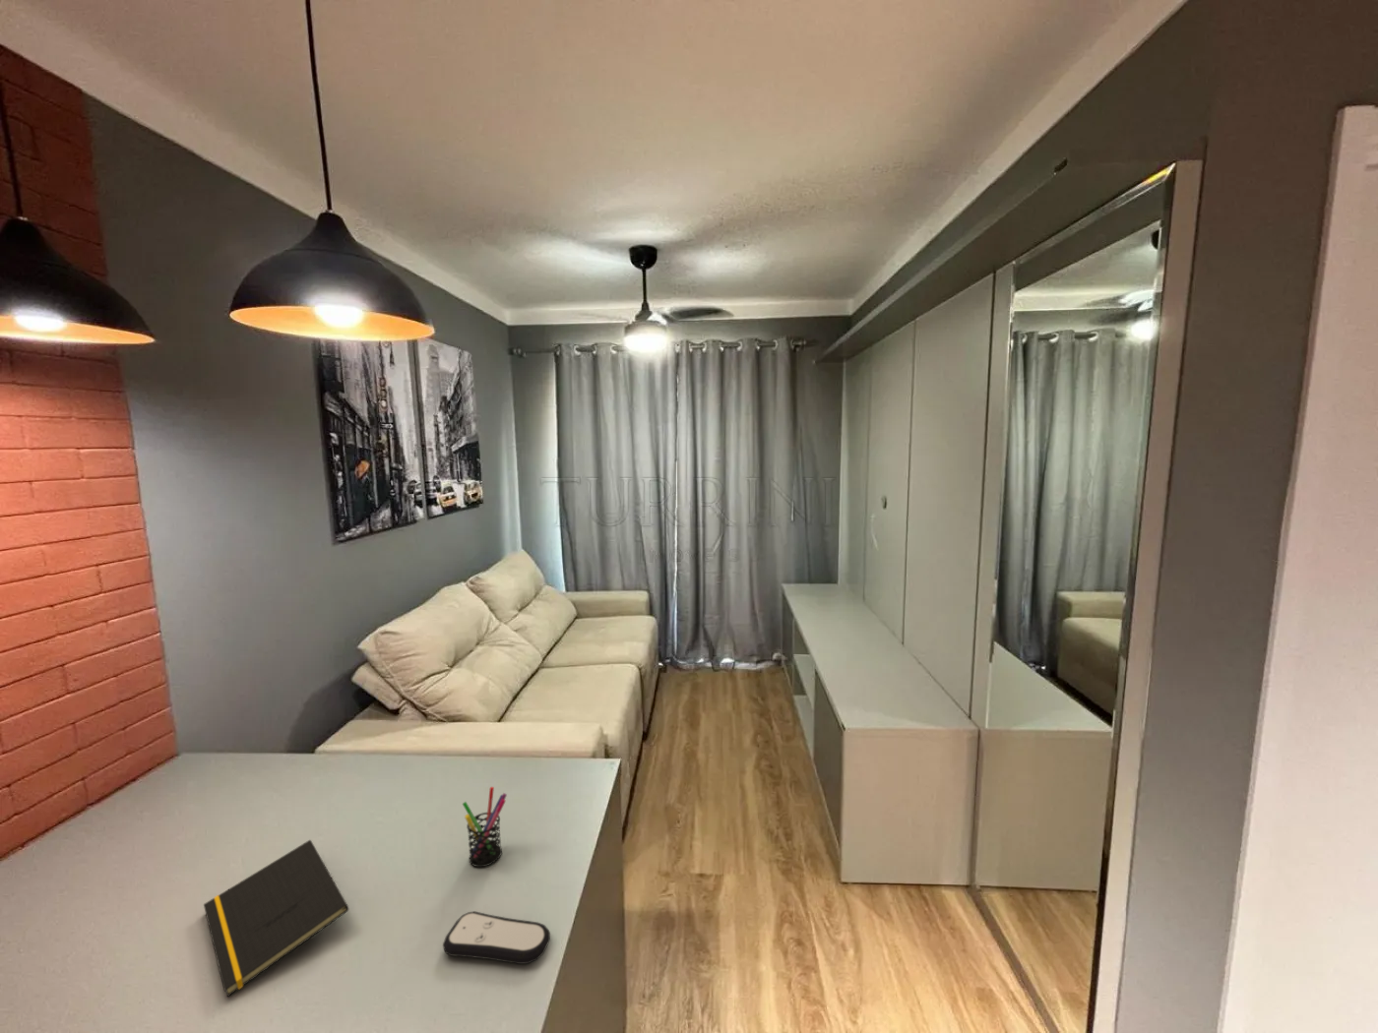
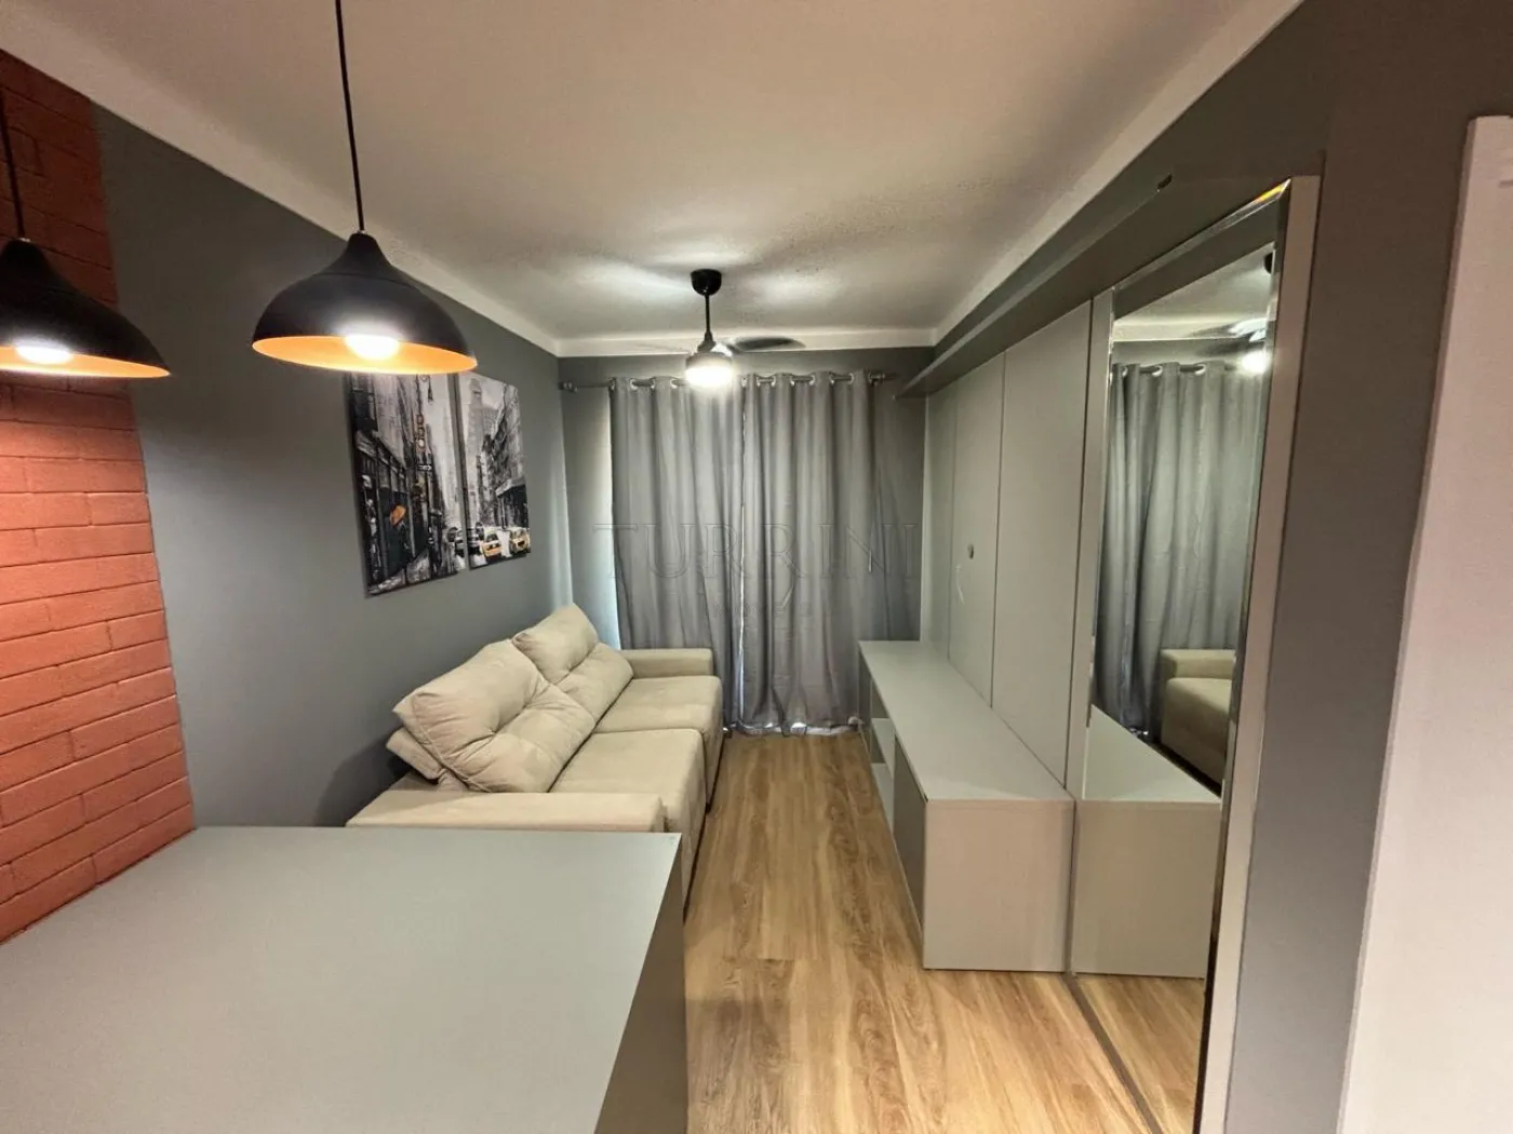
- notepad [203,839,349,997]
- remote control [442,911,551,965]
- pen holder [461,786,508,868]
